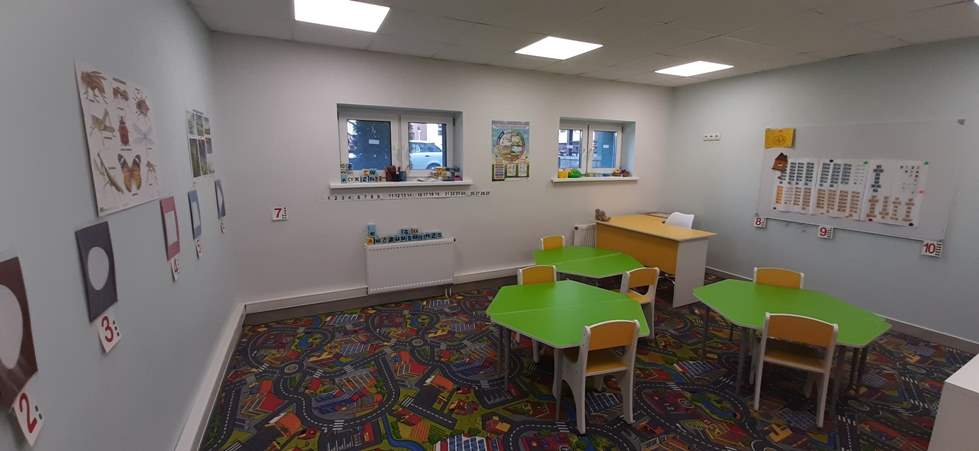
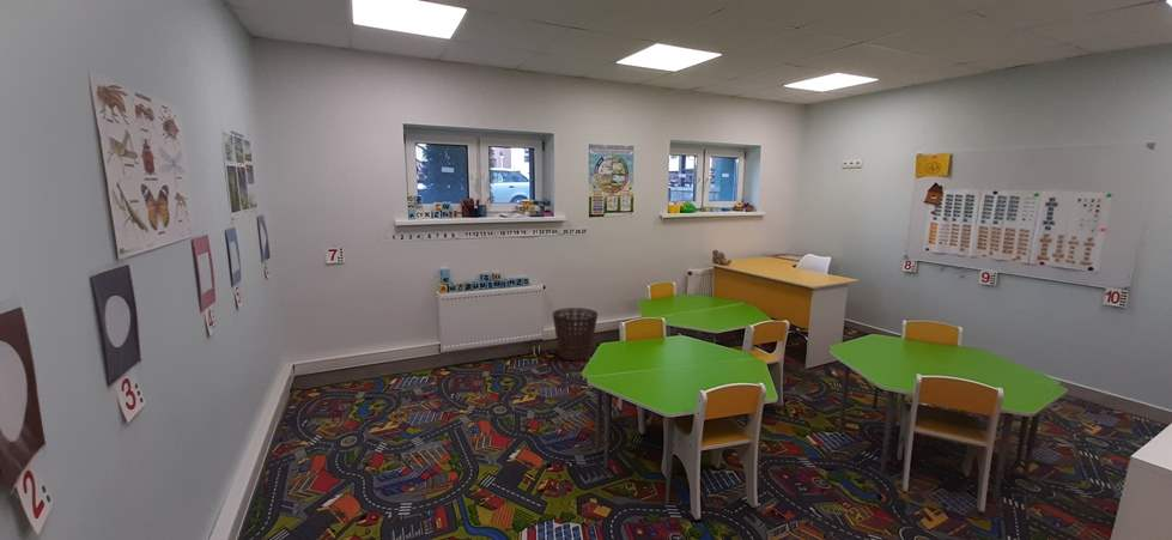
+ basket [552,307,599,362]
